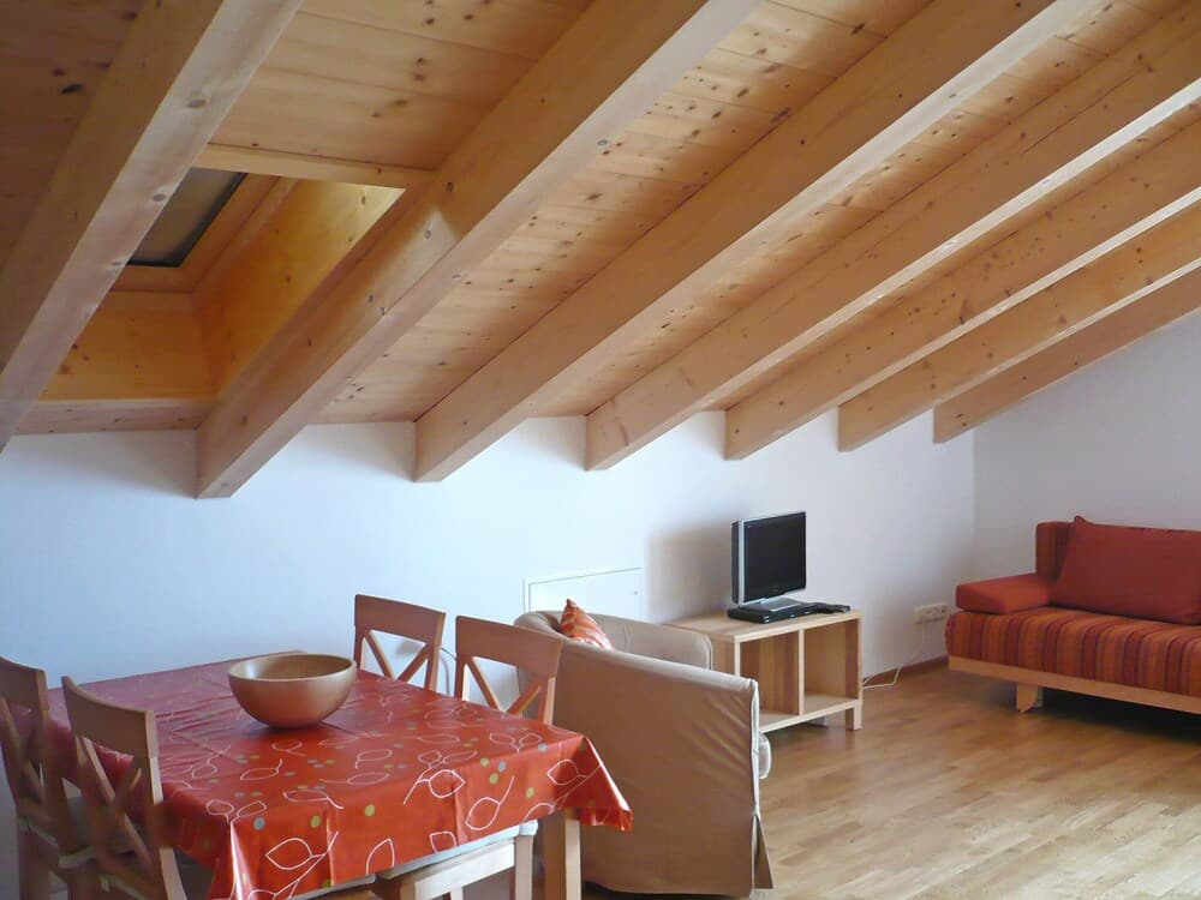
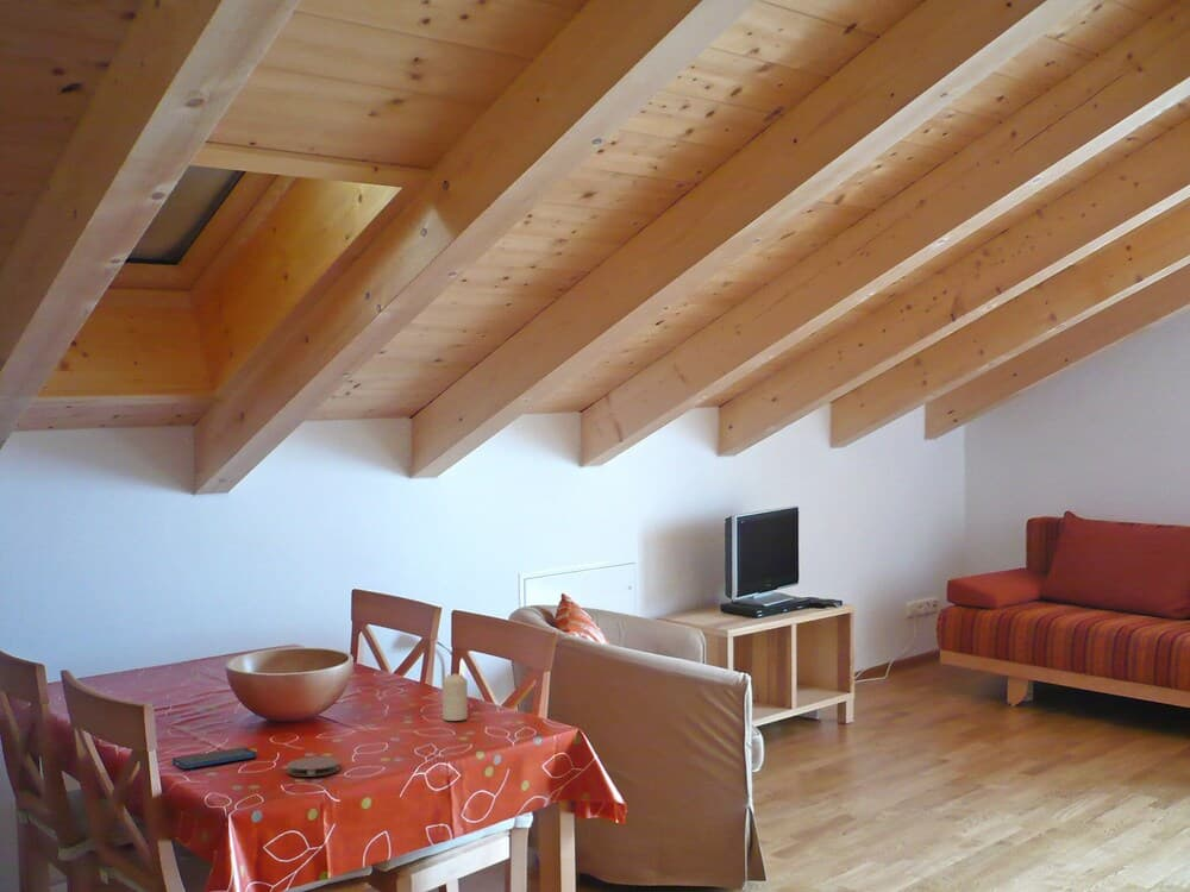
+ coaster [286,756,340,778]
+ smartphone [171,747,257,769]
+ candle [441,672,469,722]
